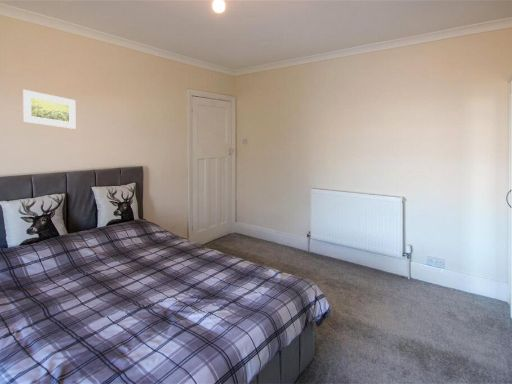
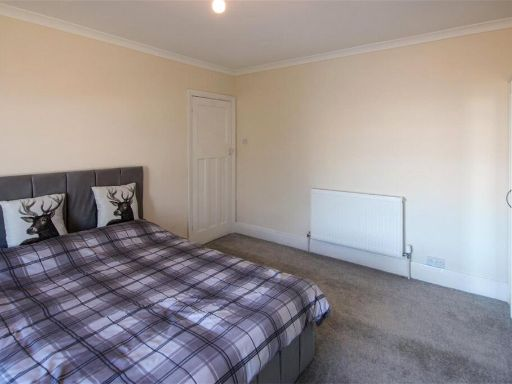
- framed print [22,89,76,130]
